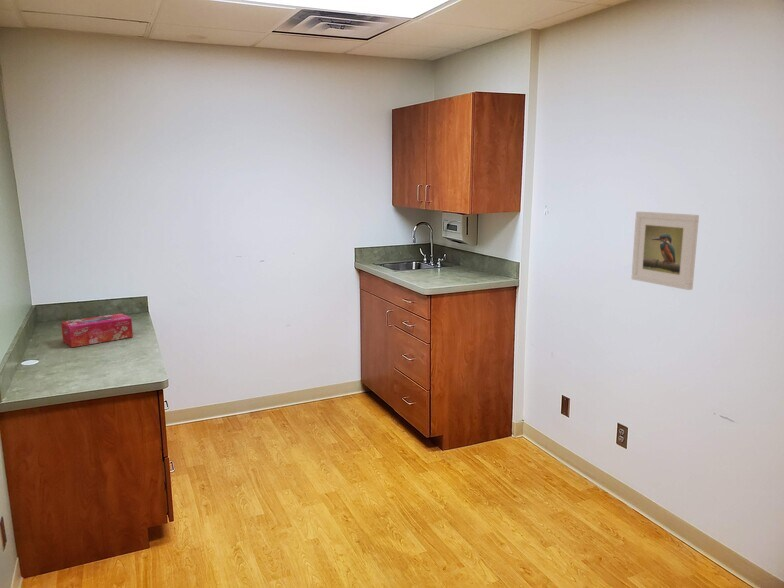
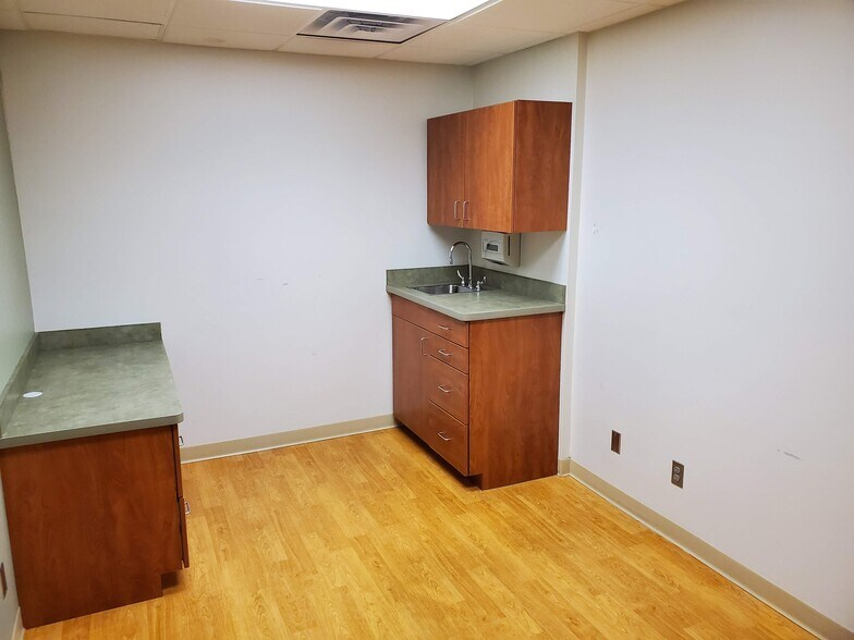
- tissue box [60,312,134,348]
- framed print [630,211,700,291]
